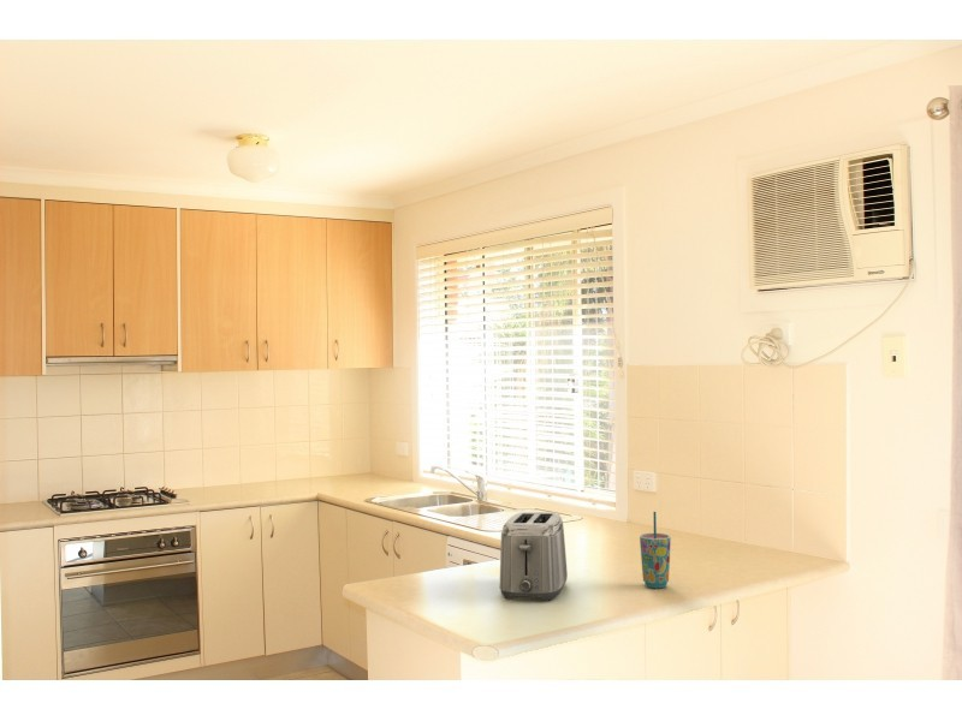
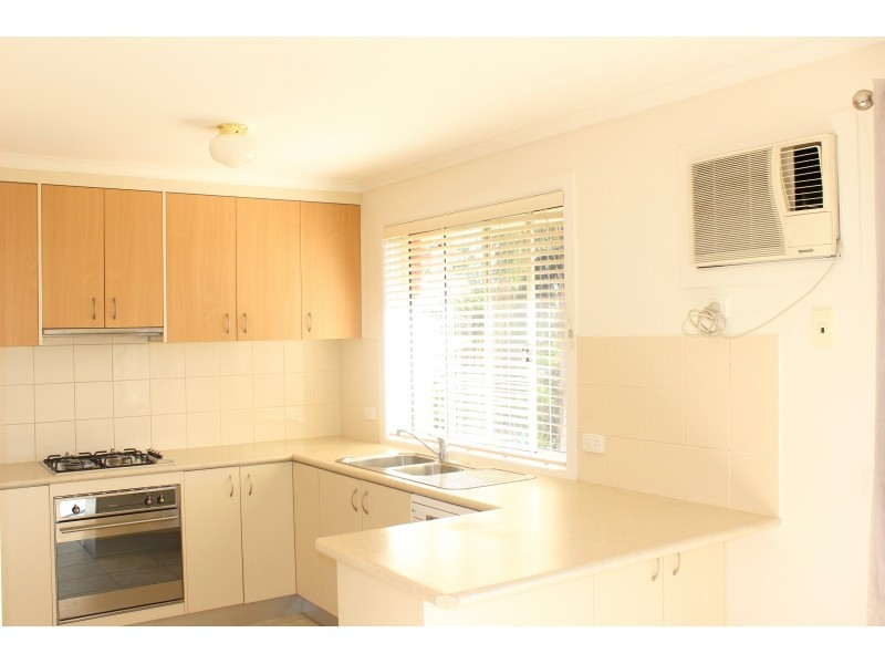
- toaster [499,511,569,601]
- cup [639,511,672,589]
